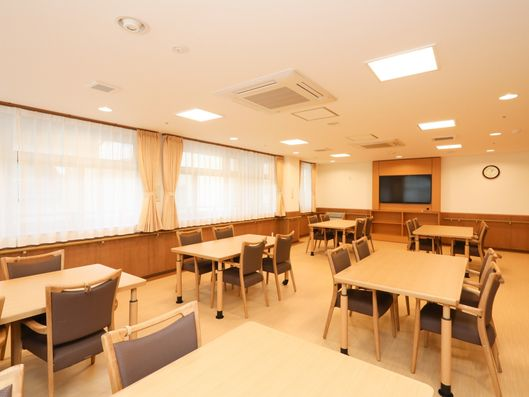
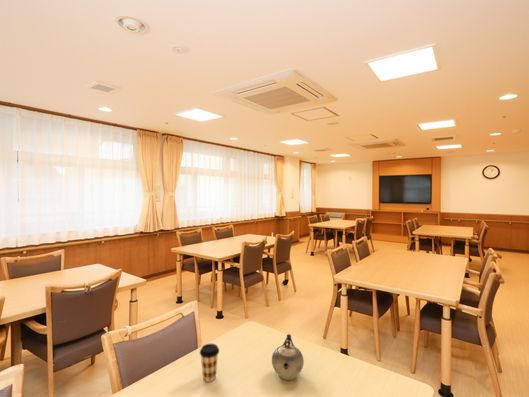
+ coffee cup [199,343,220,383]
+ teapot [271,333,305,381]
